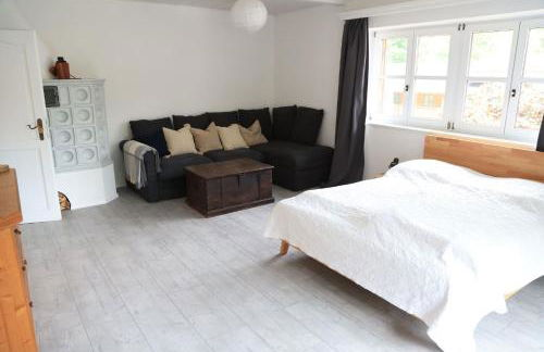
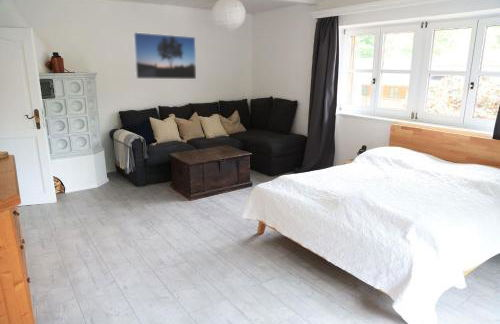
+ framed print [132,31,197,80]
